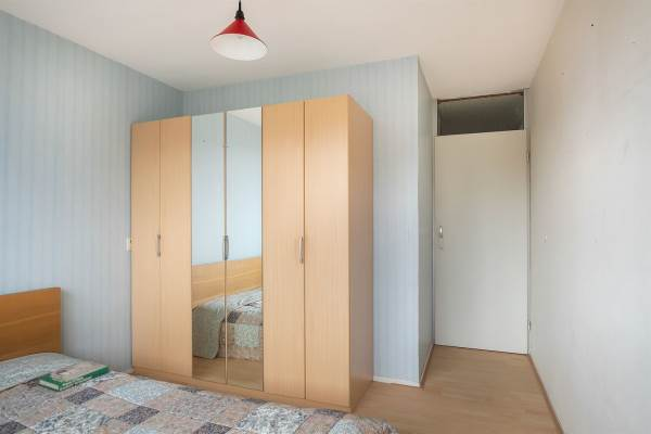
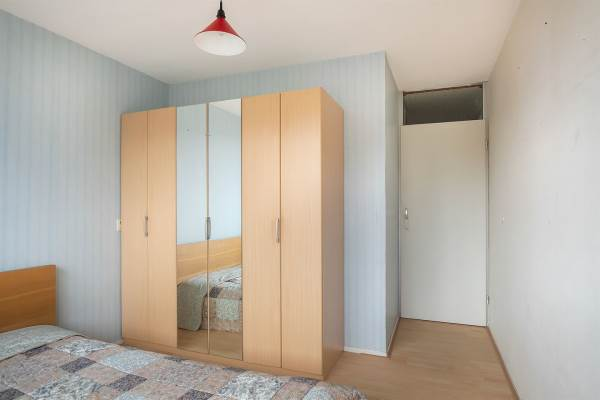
- book [36,359,110,393]
